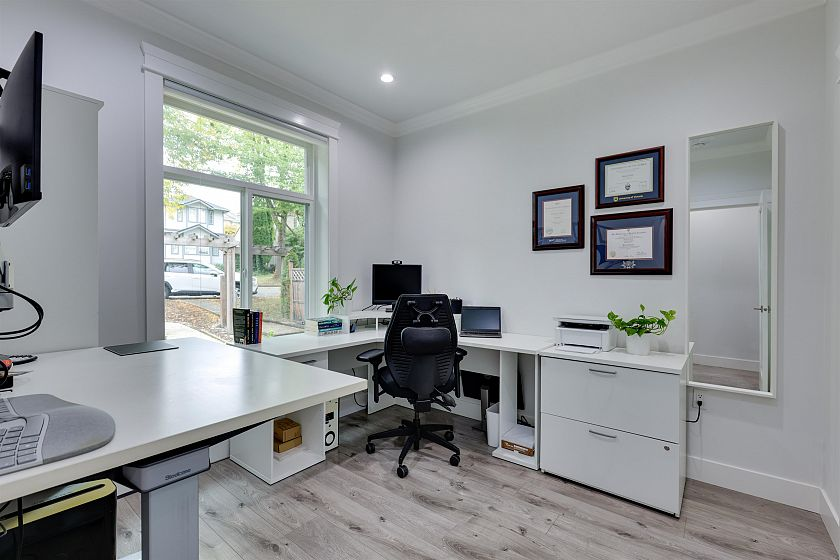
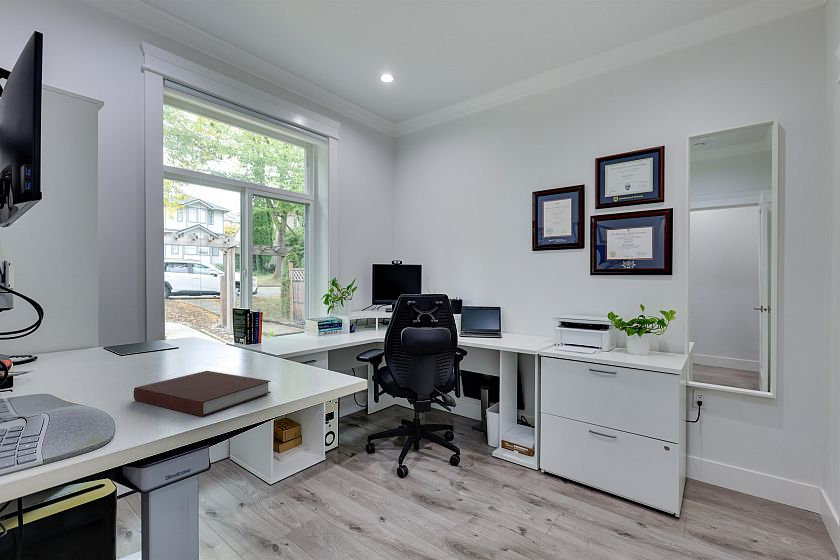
+ notebook [133,370,272,417]
